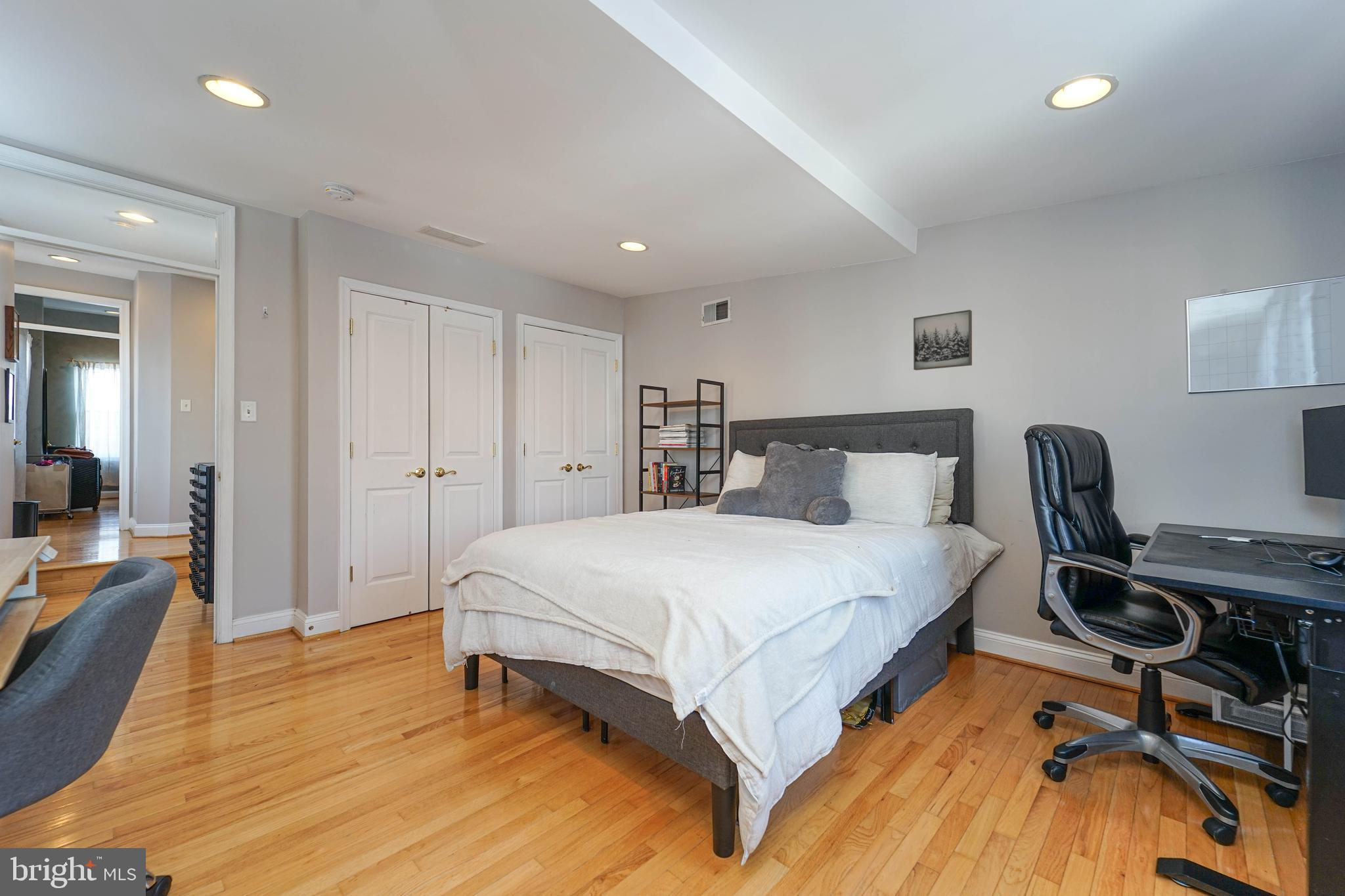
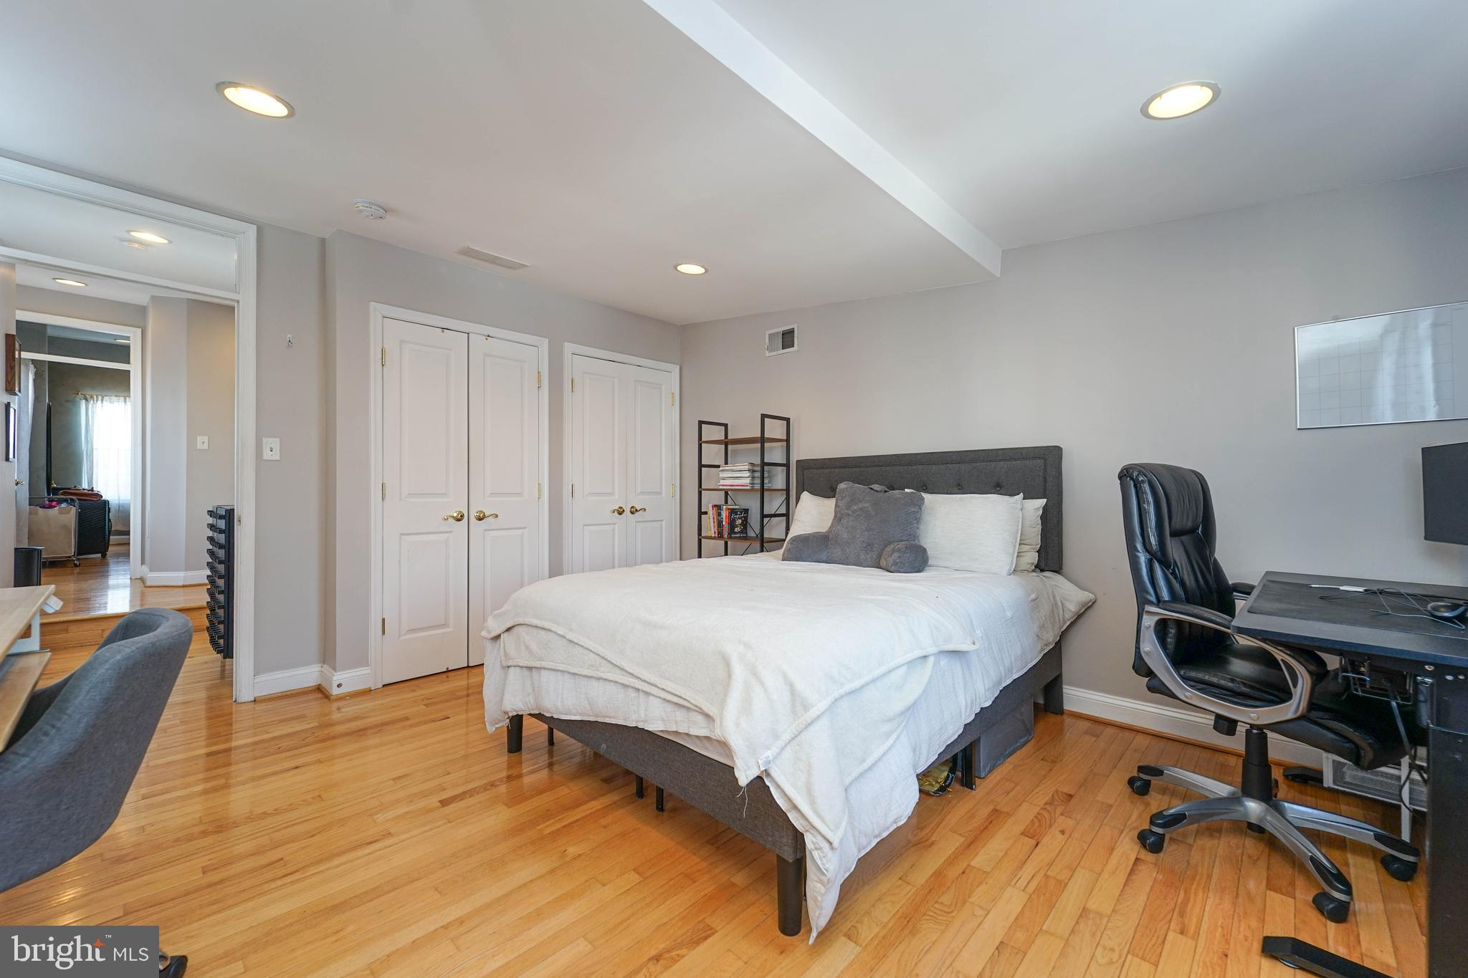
- wall art [913,309,973,371]
